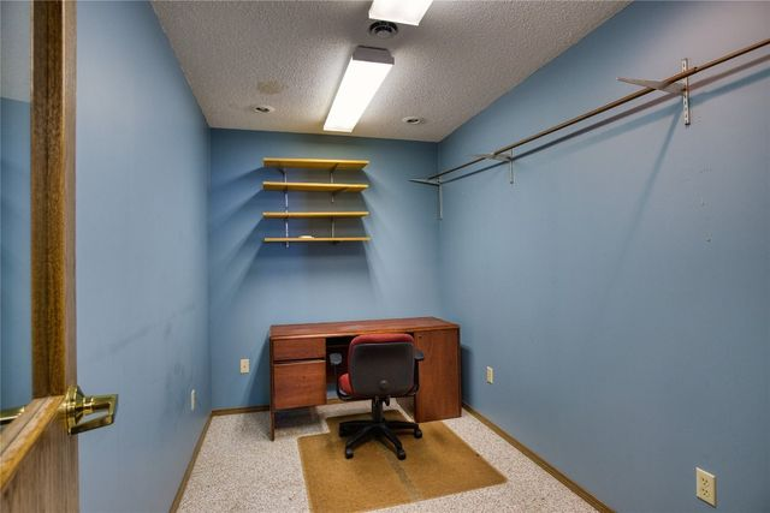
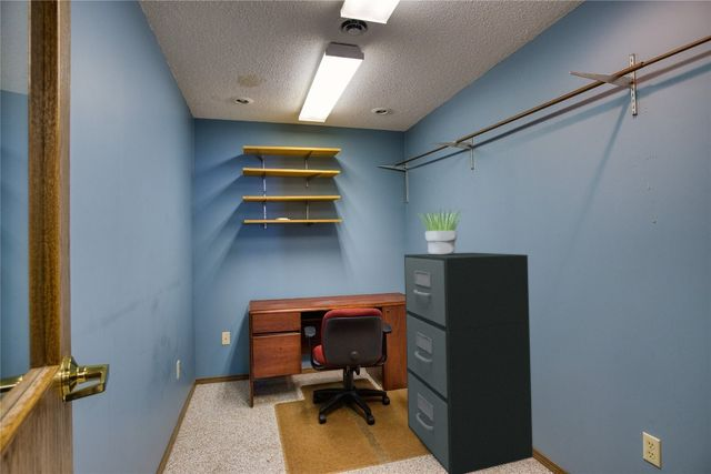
+ filing cabinet [403,252,534,474]
+ potted plant [415,208,465,255]
